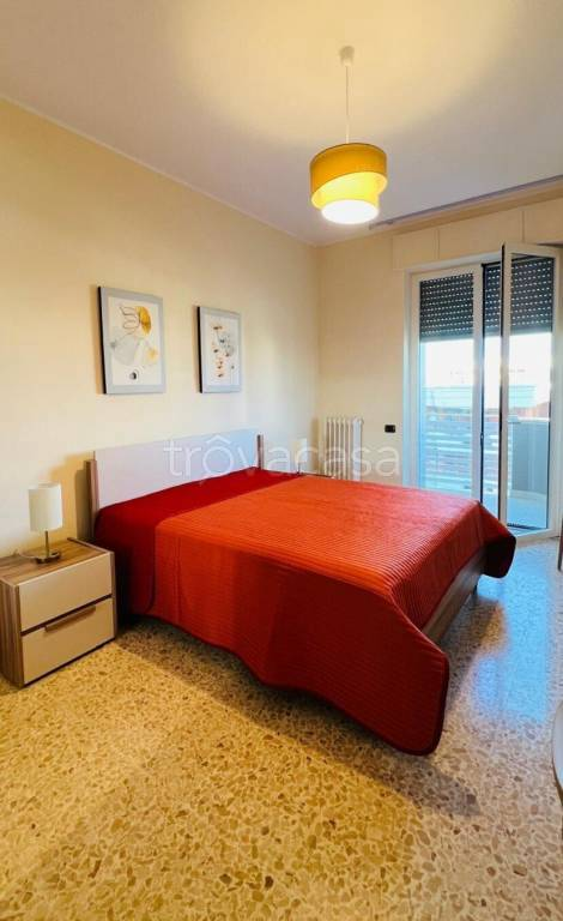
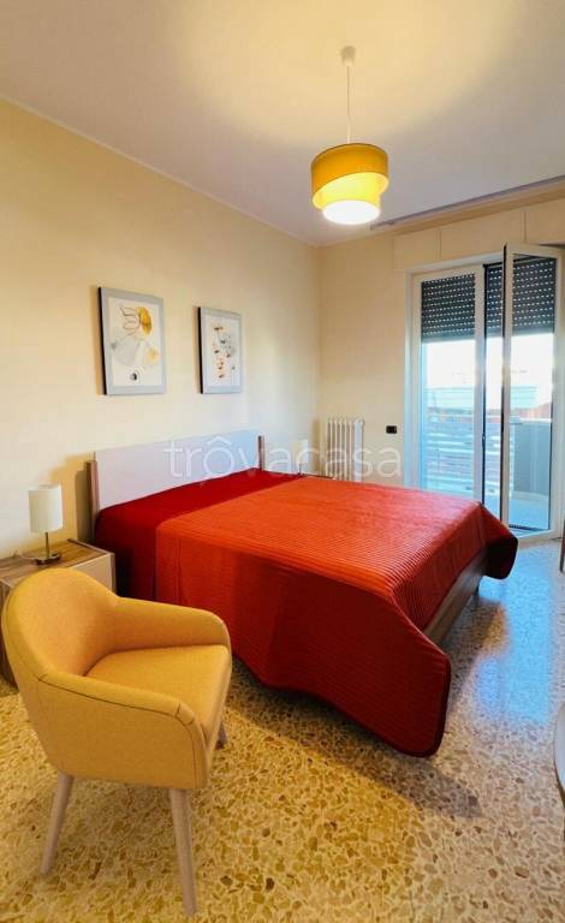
+ armchair [0,567,233,918]
